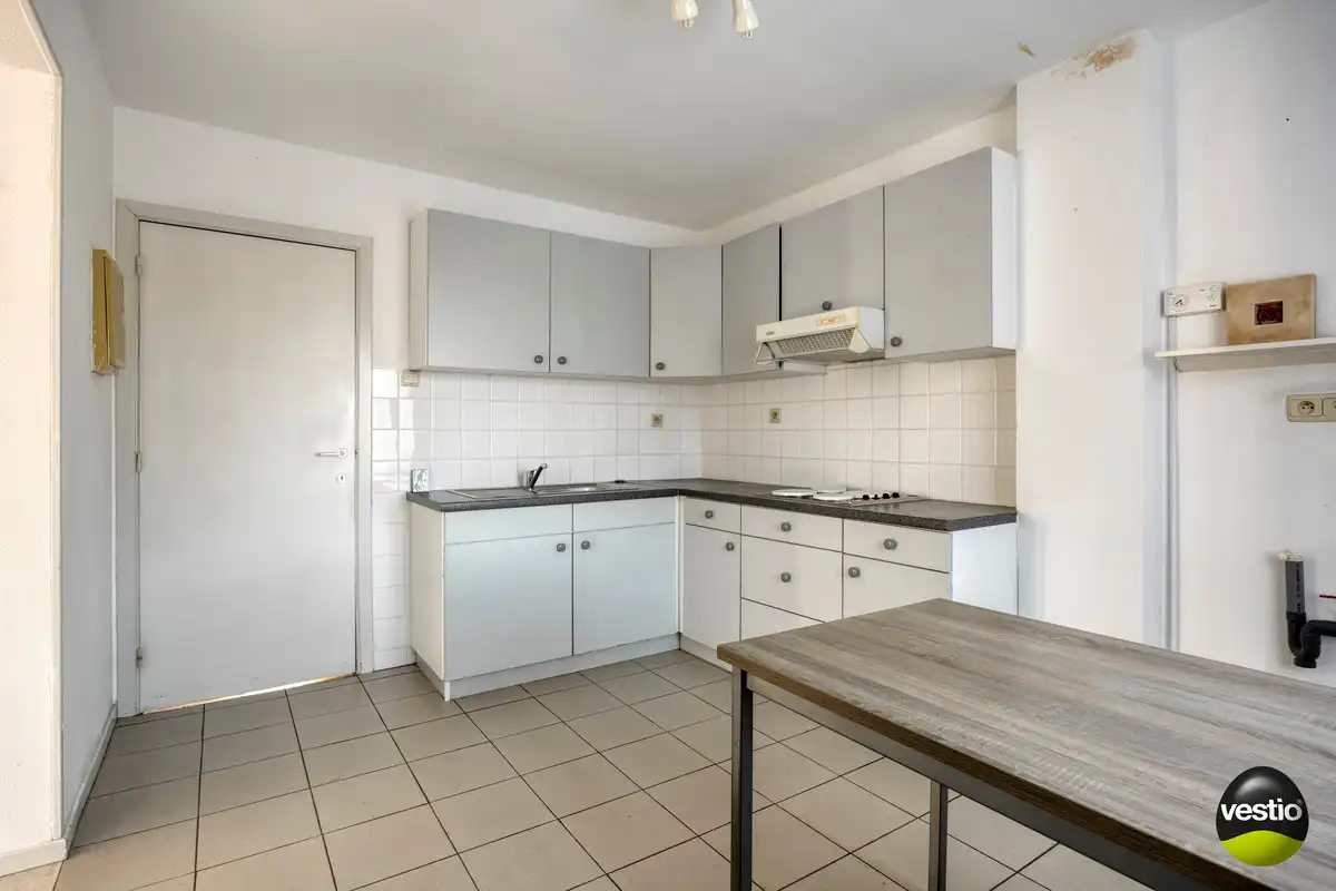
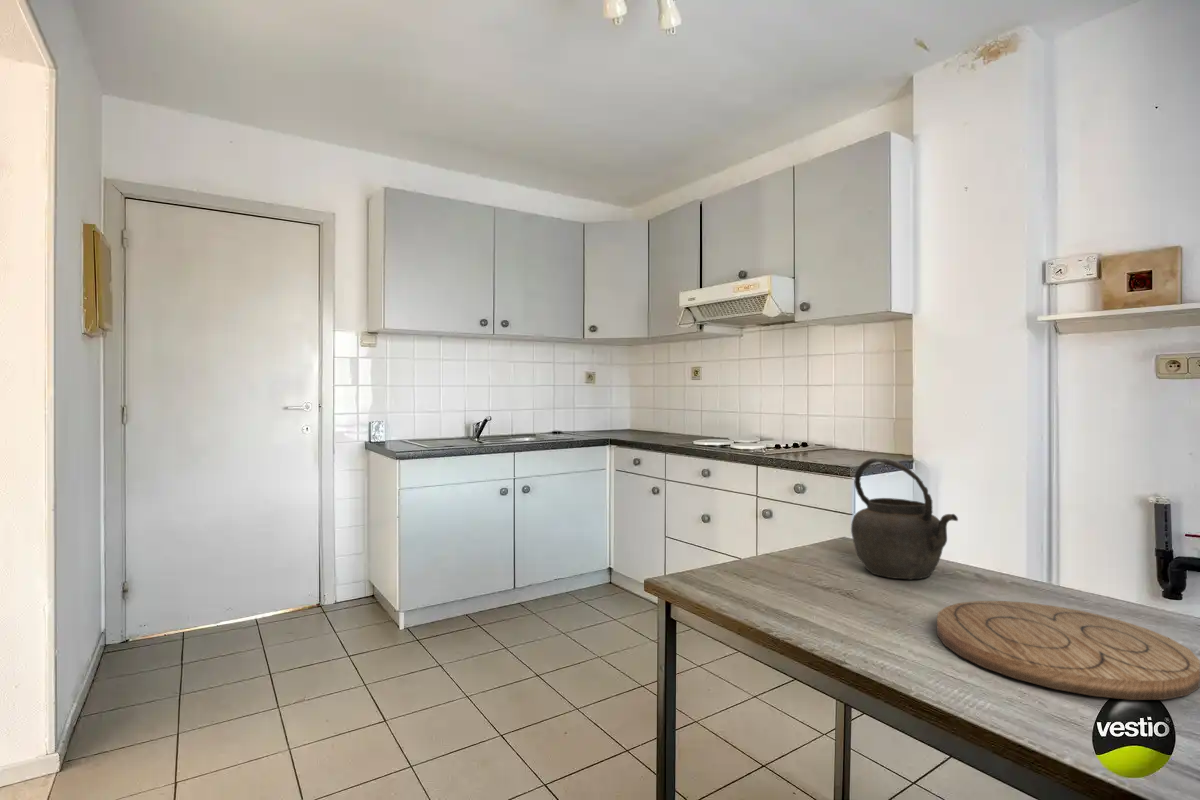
+ cutting board [936,600,1200,701]
+ kettle [850,457,959,581]
